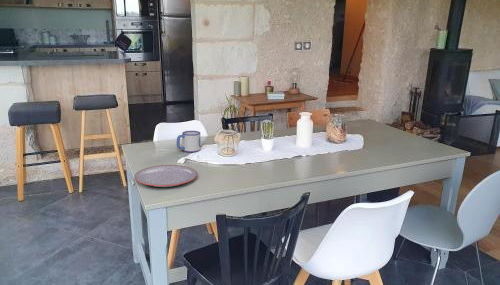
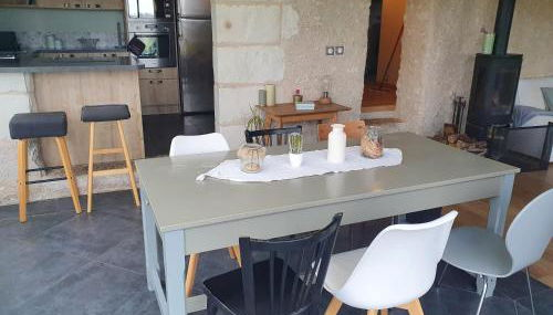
- mug [176,130,202,153]
- plate [133,164,198,188]
